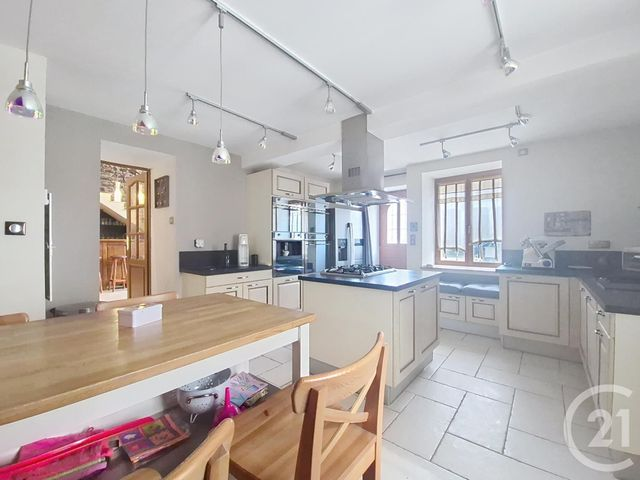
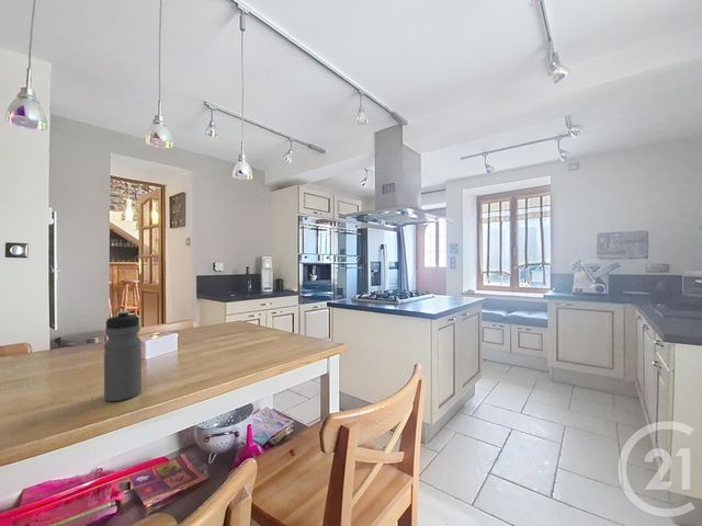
+ water bottle [103,309,143,402]
